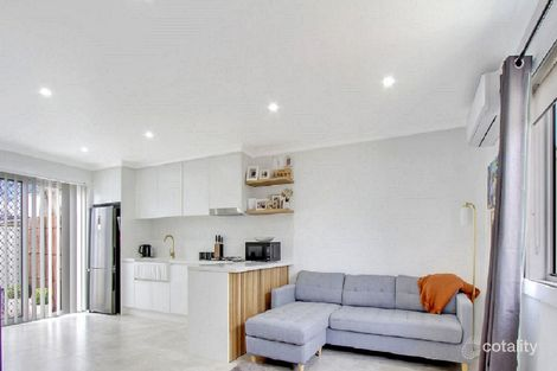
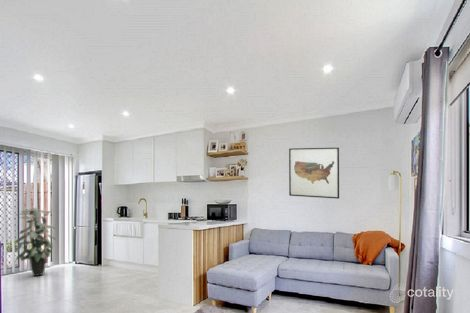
+ wall art [288,147,340,200]
+ indoor plant [14,207,57,277]
